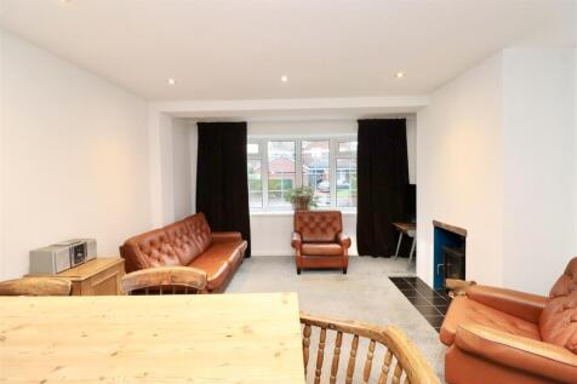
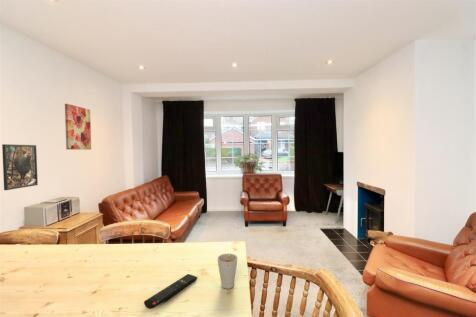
+ wall art [64,103,92,151]
+ cup [217,252,238,290]
+ remote control [143,273,198,310]
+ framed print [1,143,39,191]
